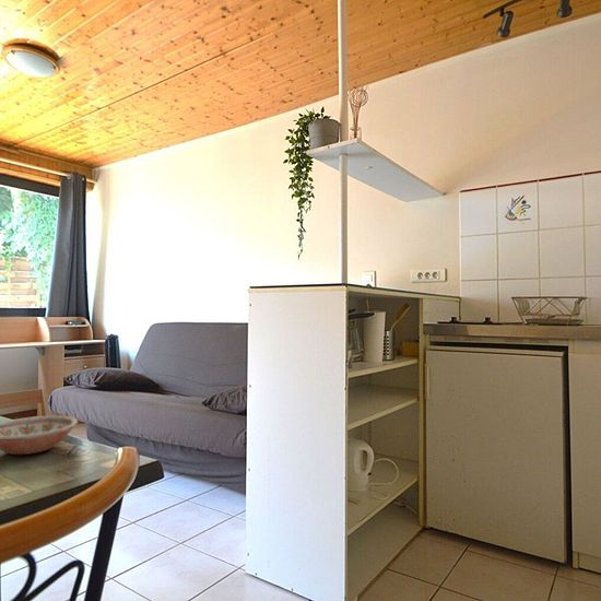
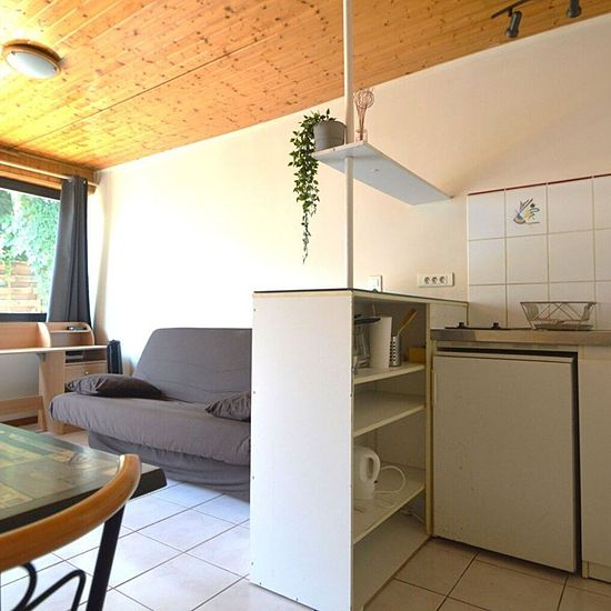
- bowl [0,415,79,456]
